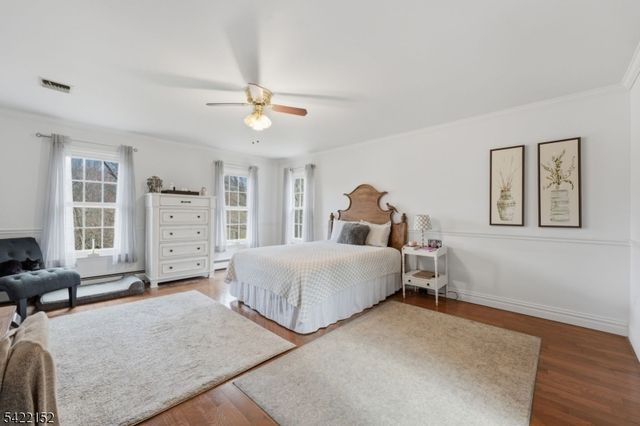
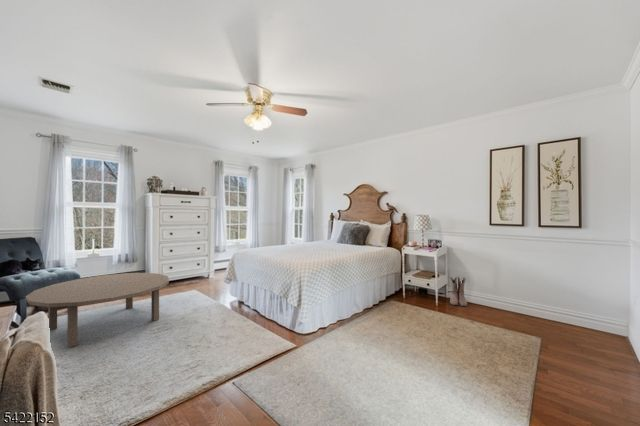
+ boots [449,275,468,307]
+ coffee table [24,272,170,348]
